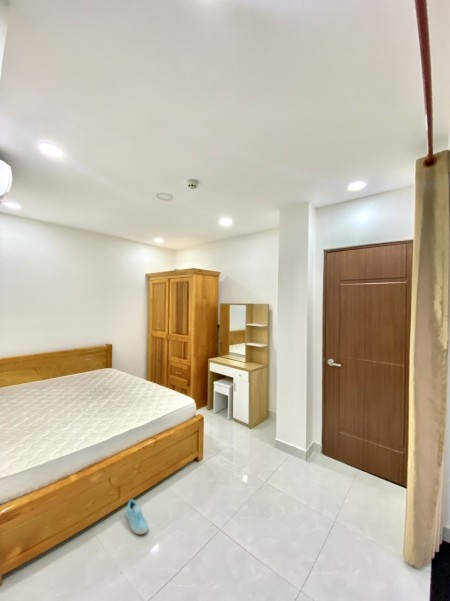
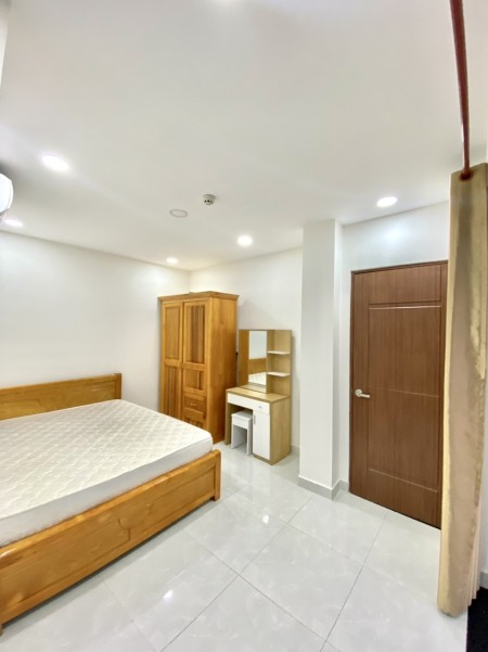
- sneaker [125,499,149,535]
